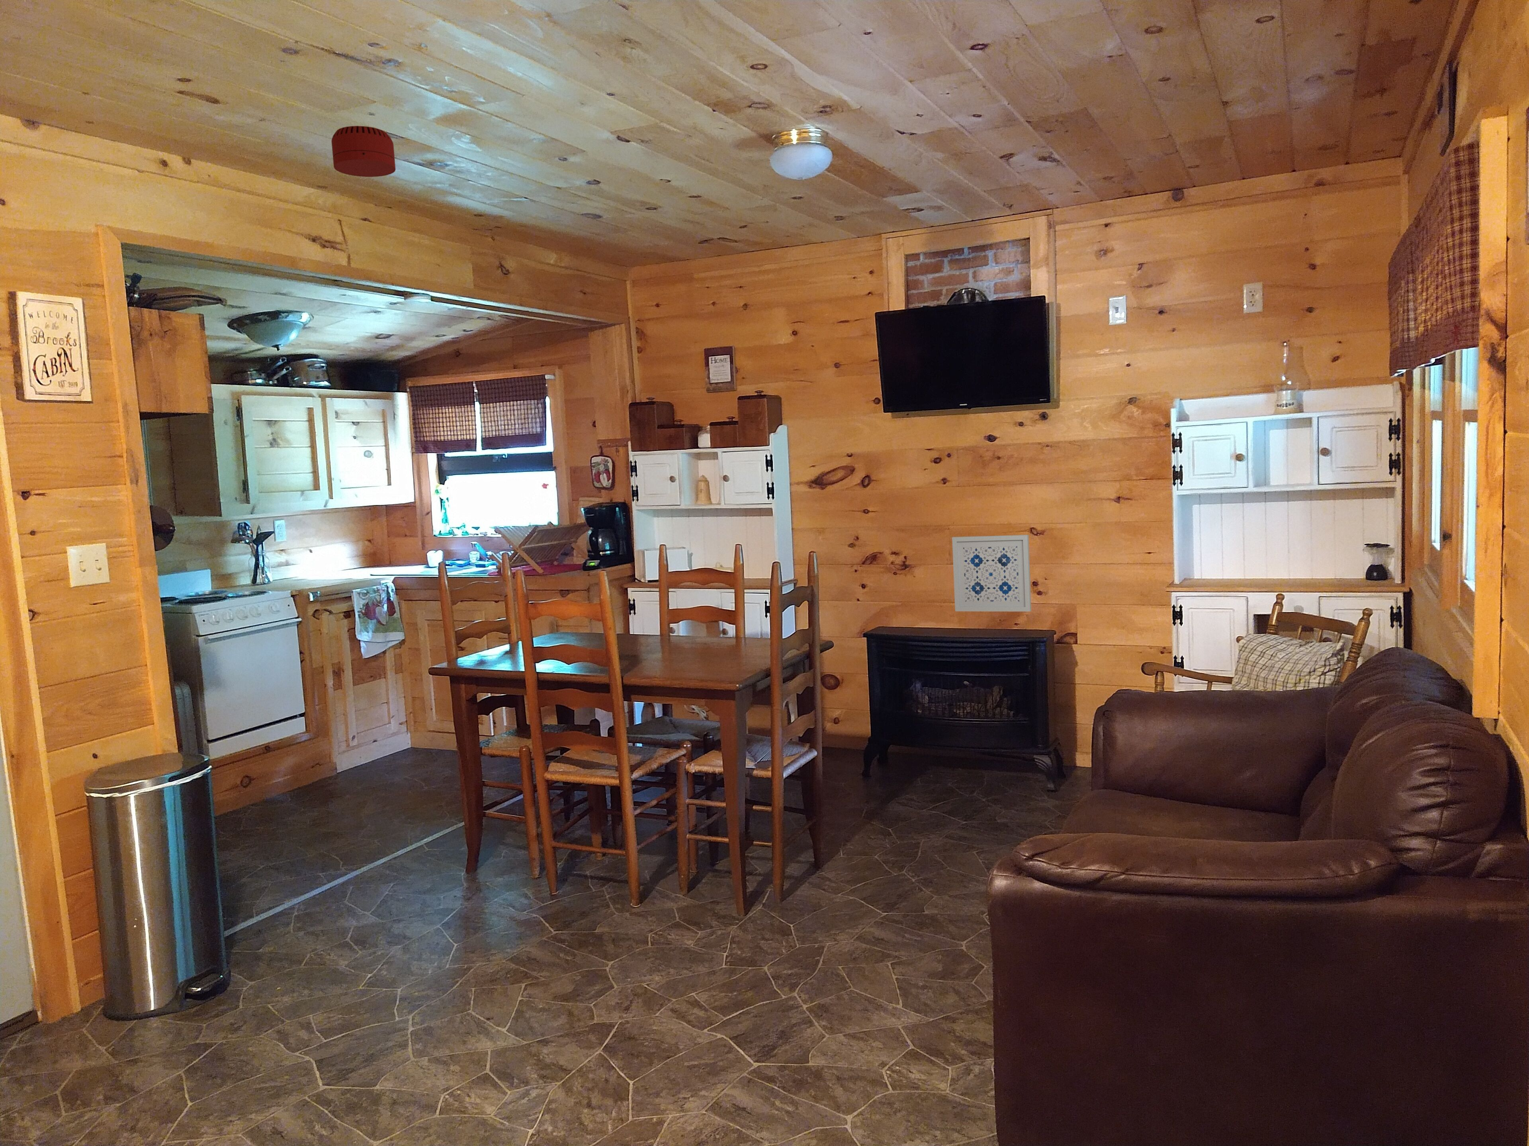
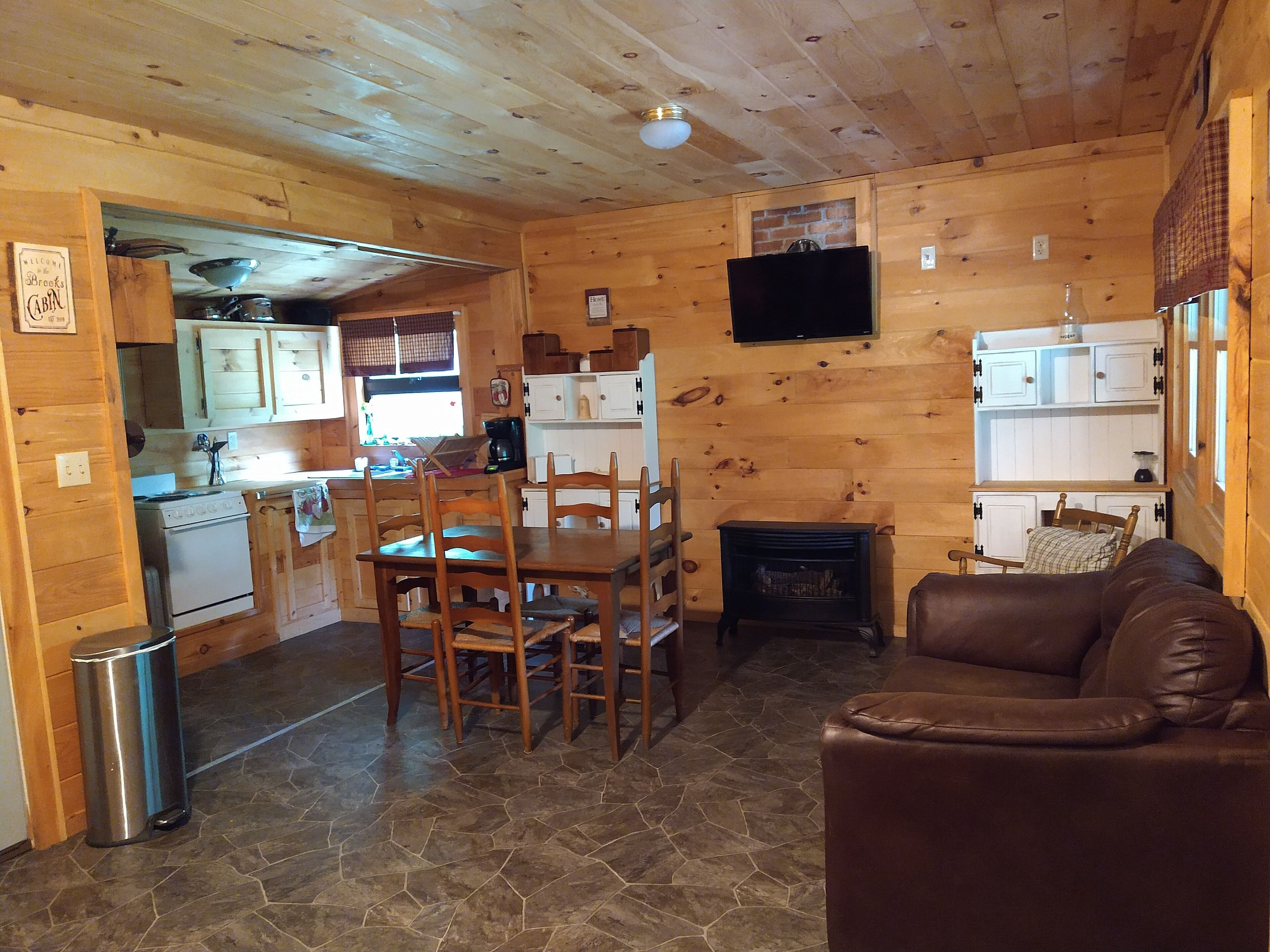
- wall art [951,534,1032,612]
- smoke detector [331,125,396,177]
